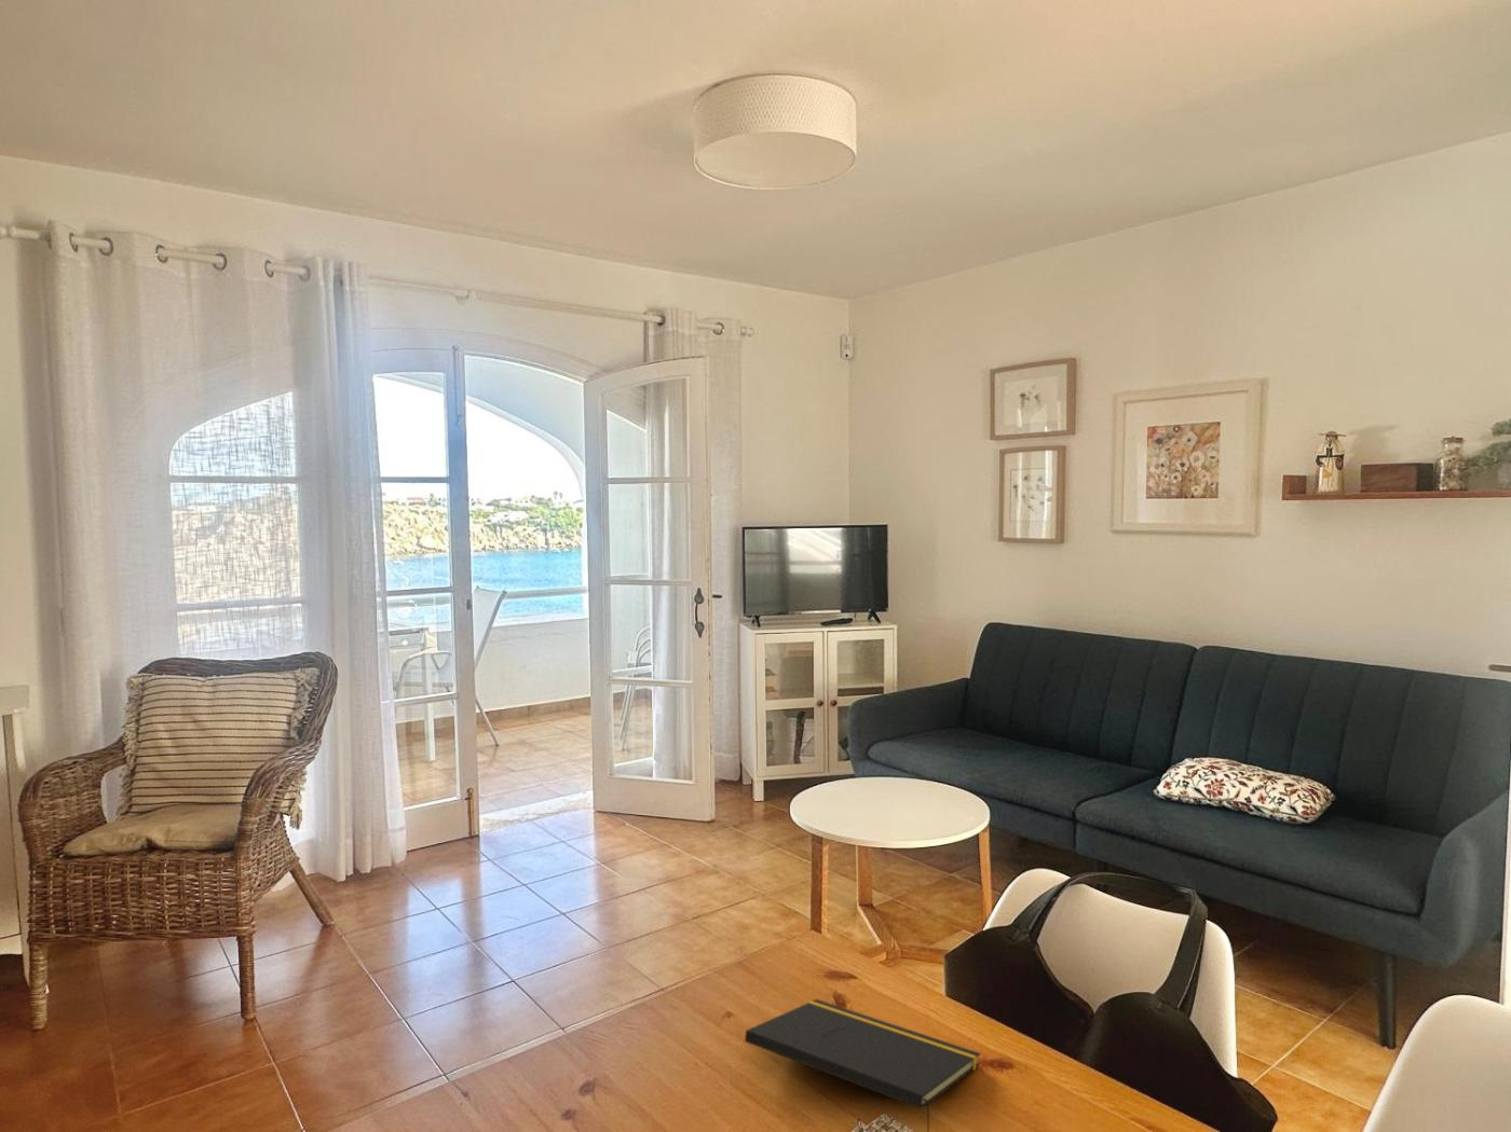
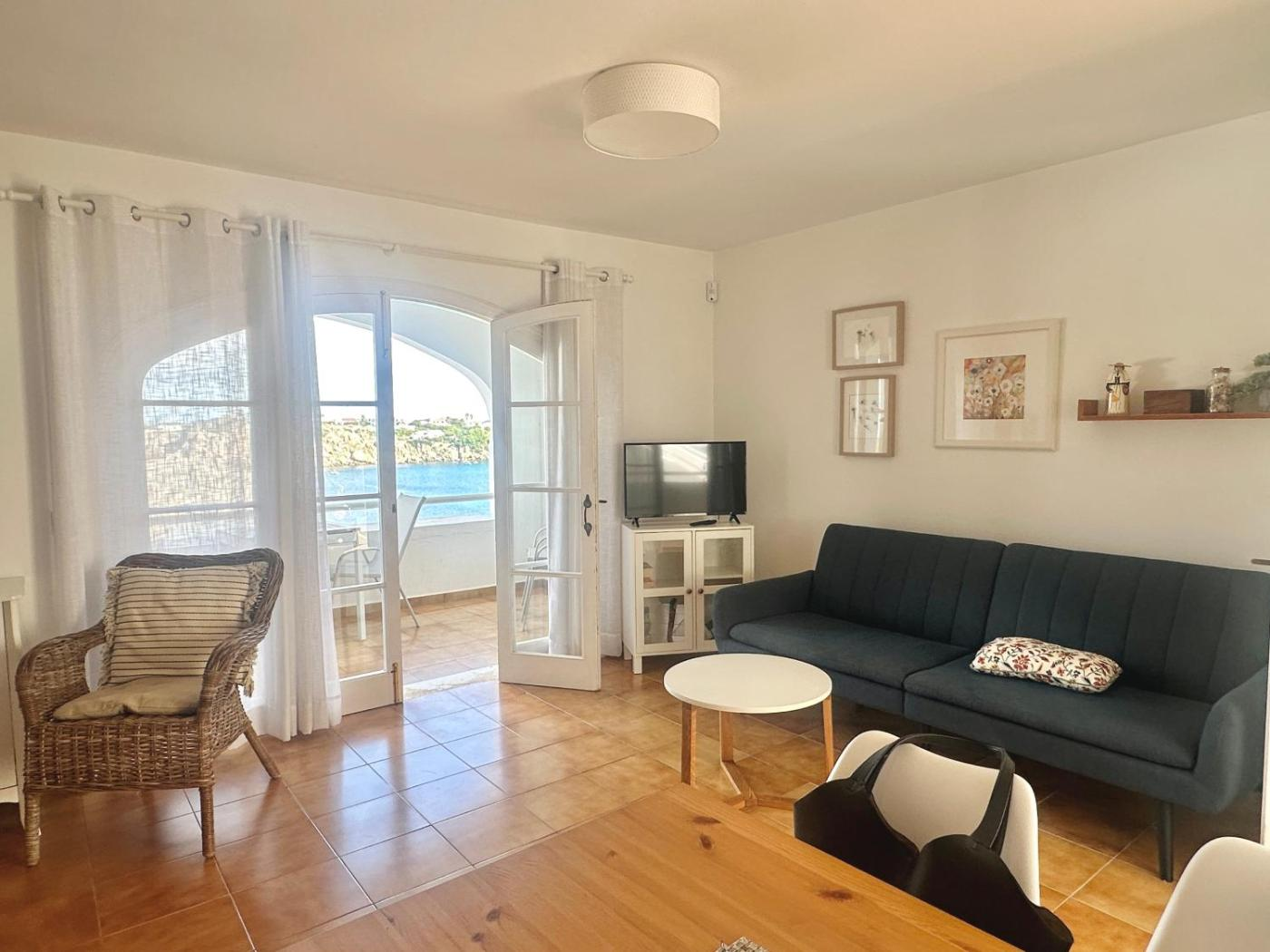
- notepad [744,999,982,1132]
